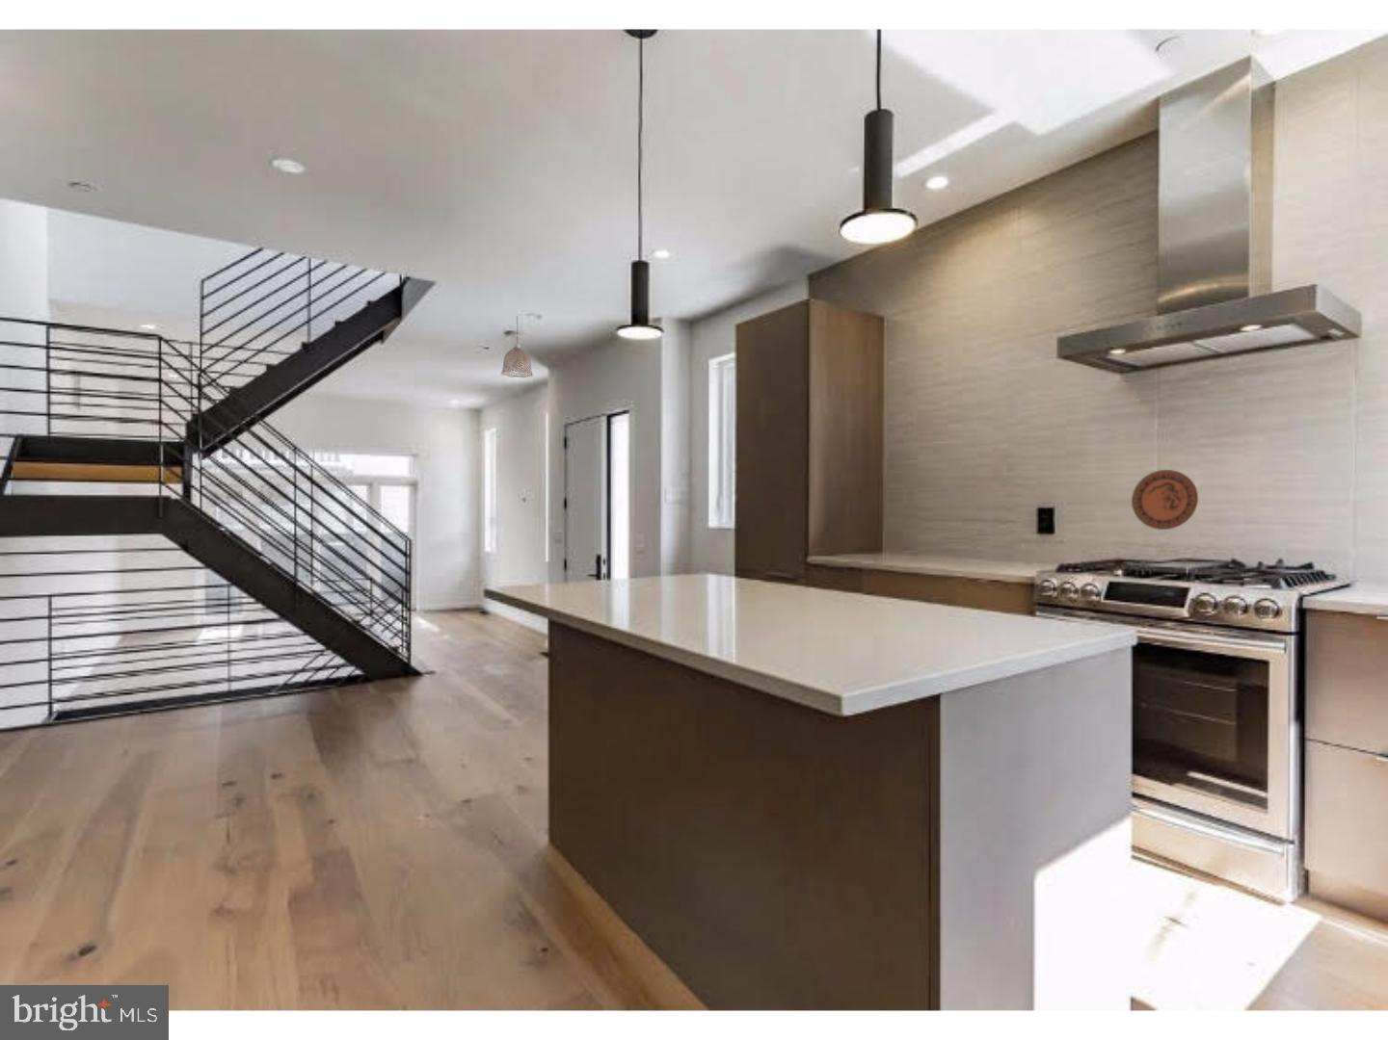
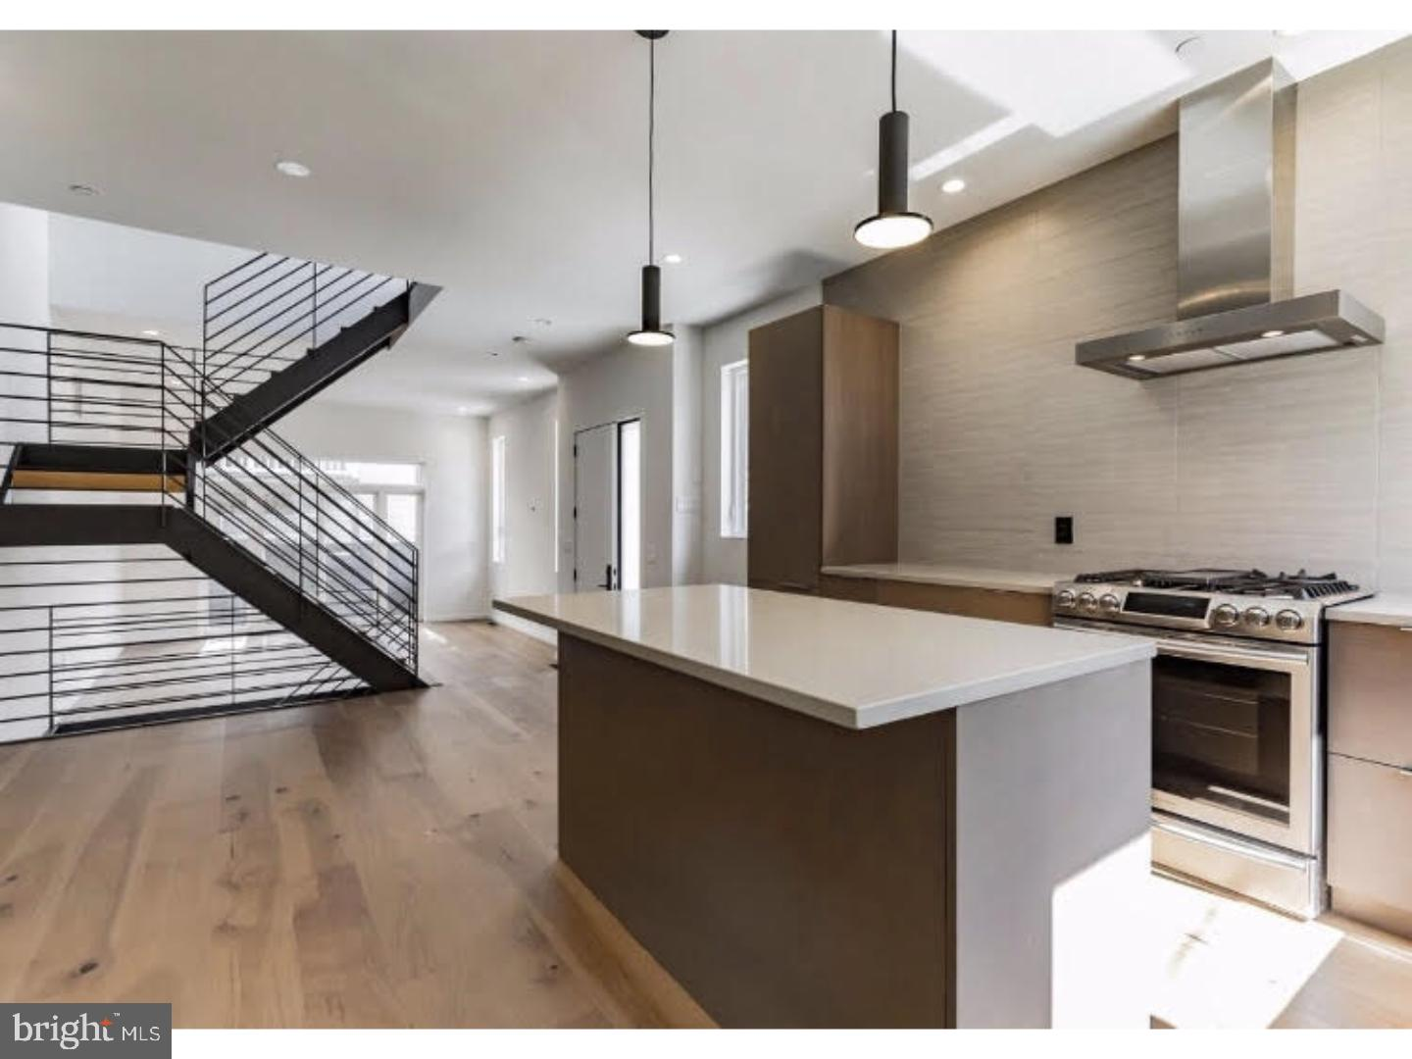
- decorative plate [1131,469,1199,531]
- pendant lamp [501,315,534,378]
